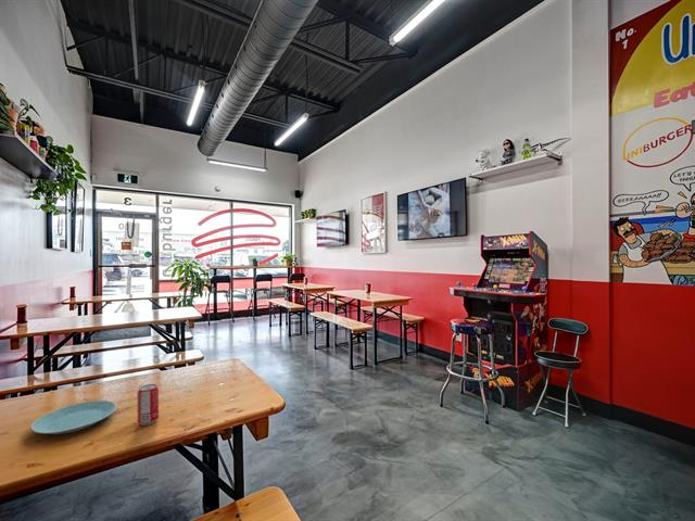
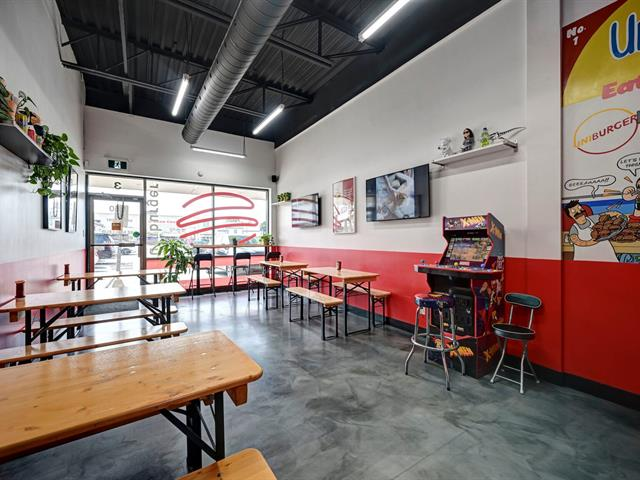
- beverage can [136,383,160,427]
- plate [30,399,117,435]
